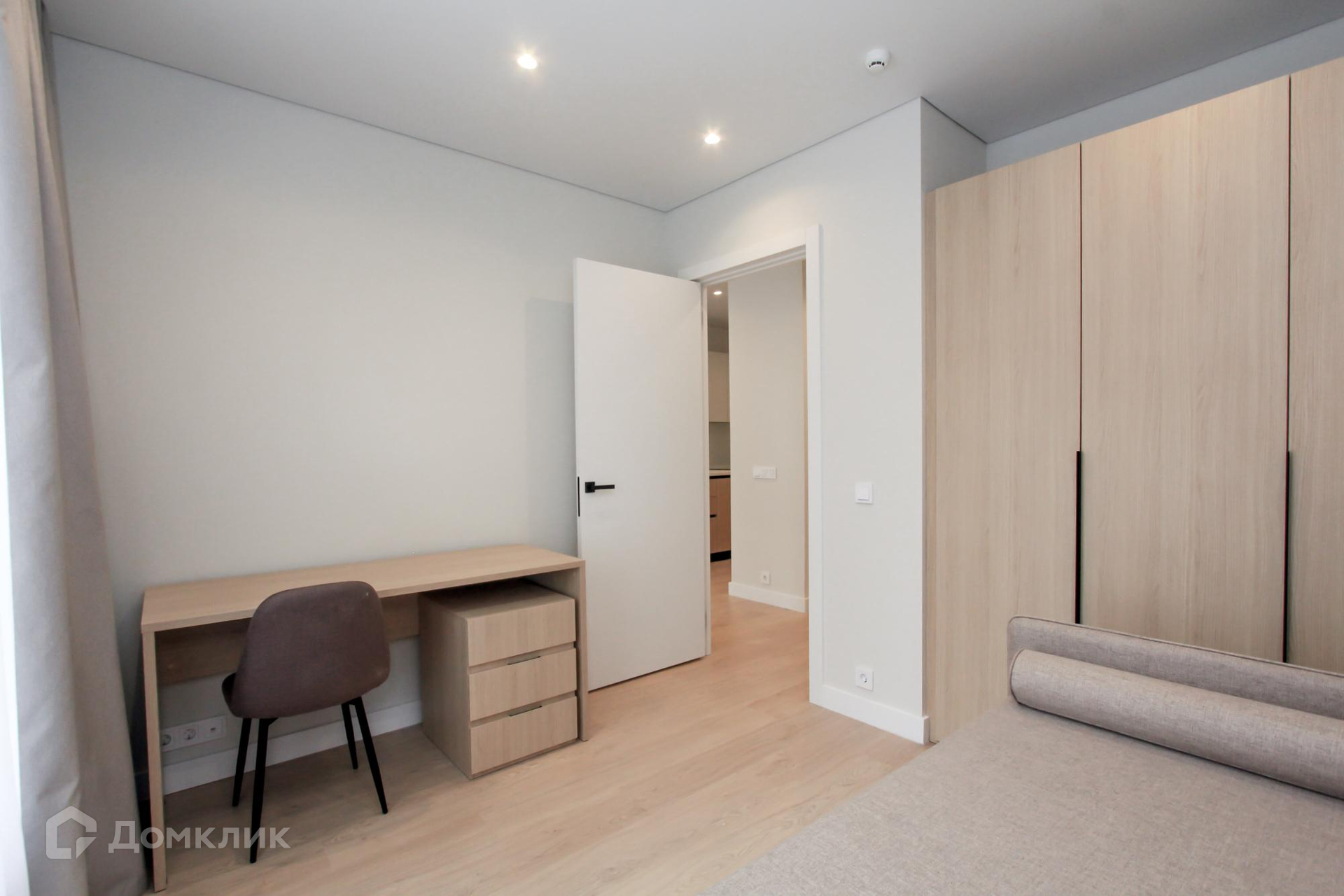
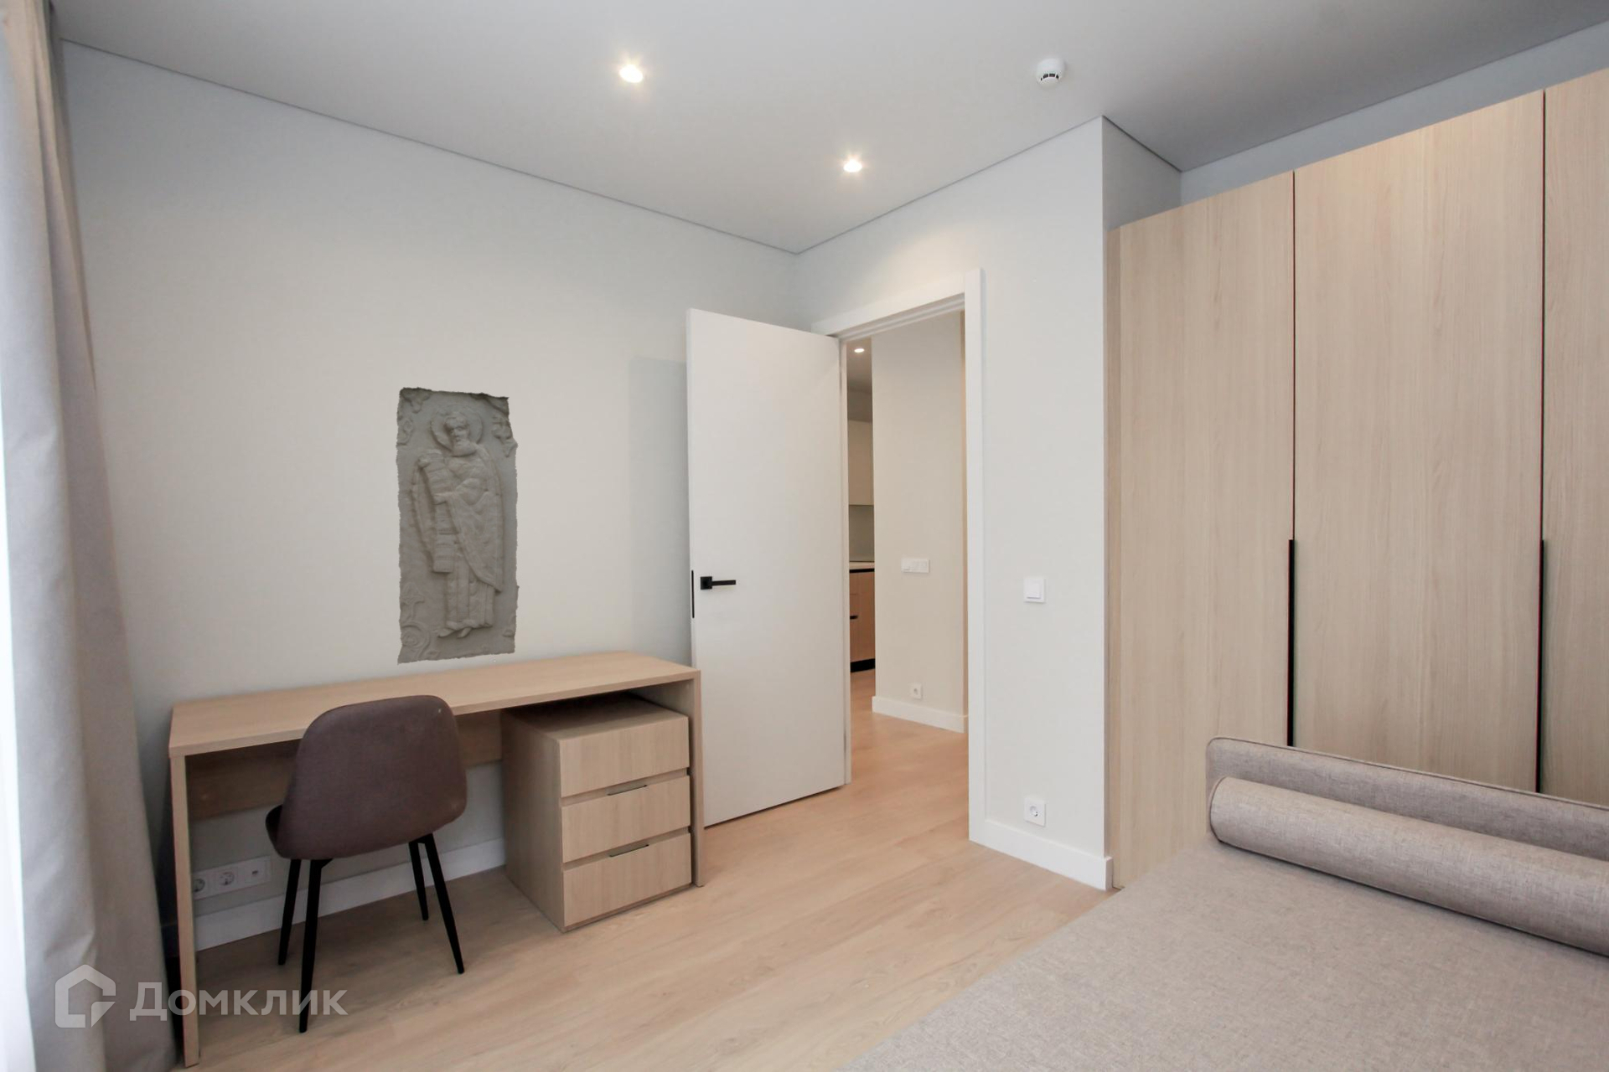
+ stone relief [395,386,521,665]
